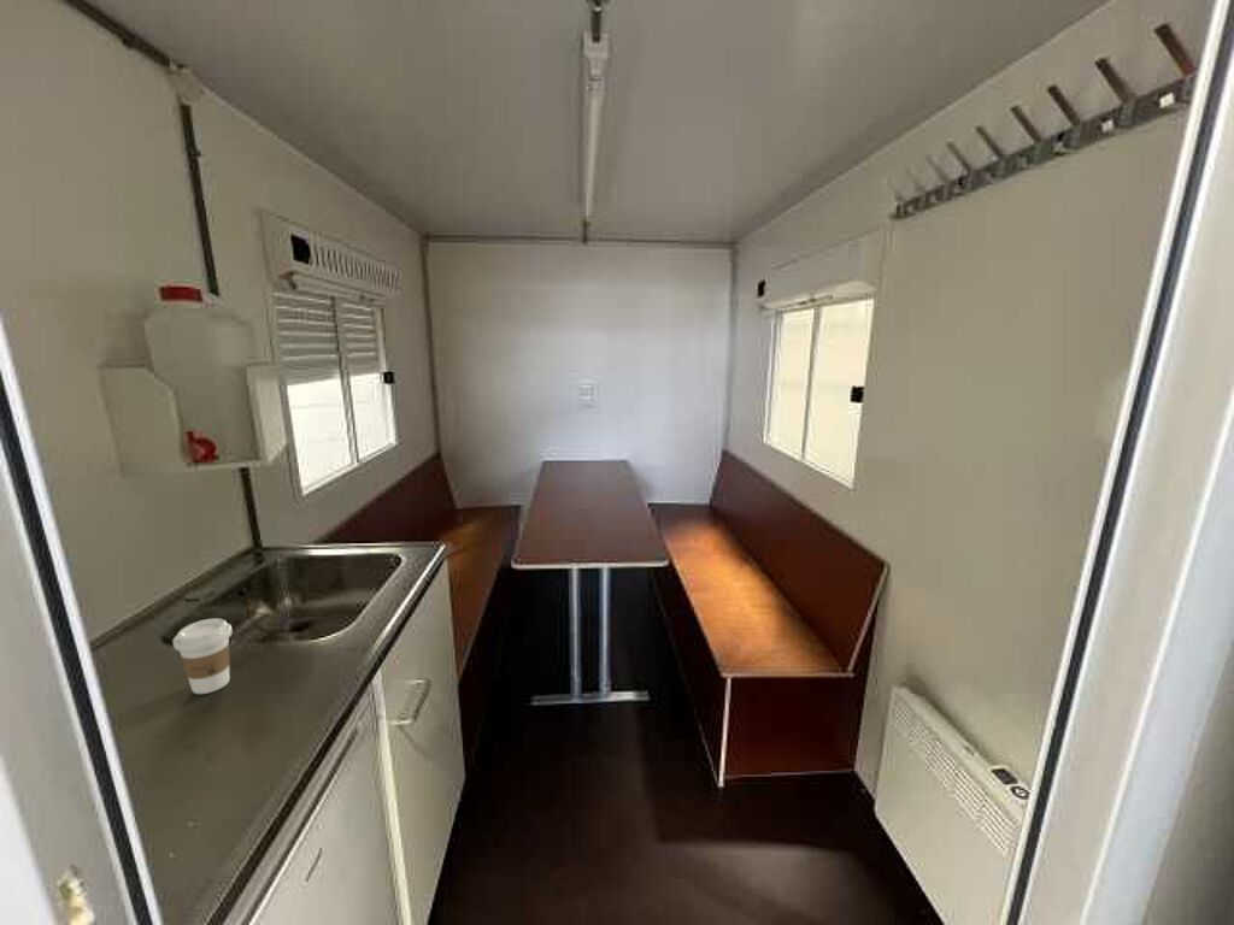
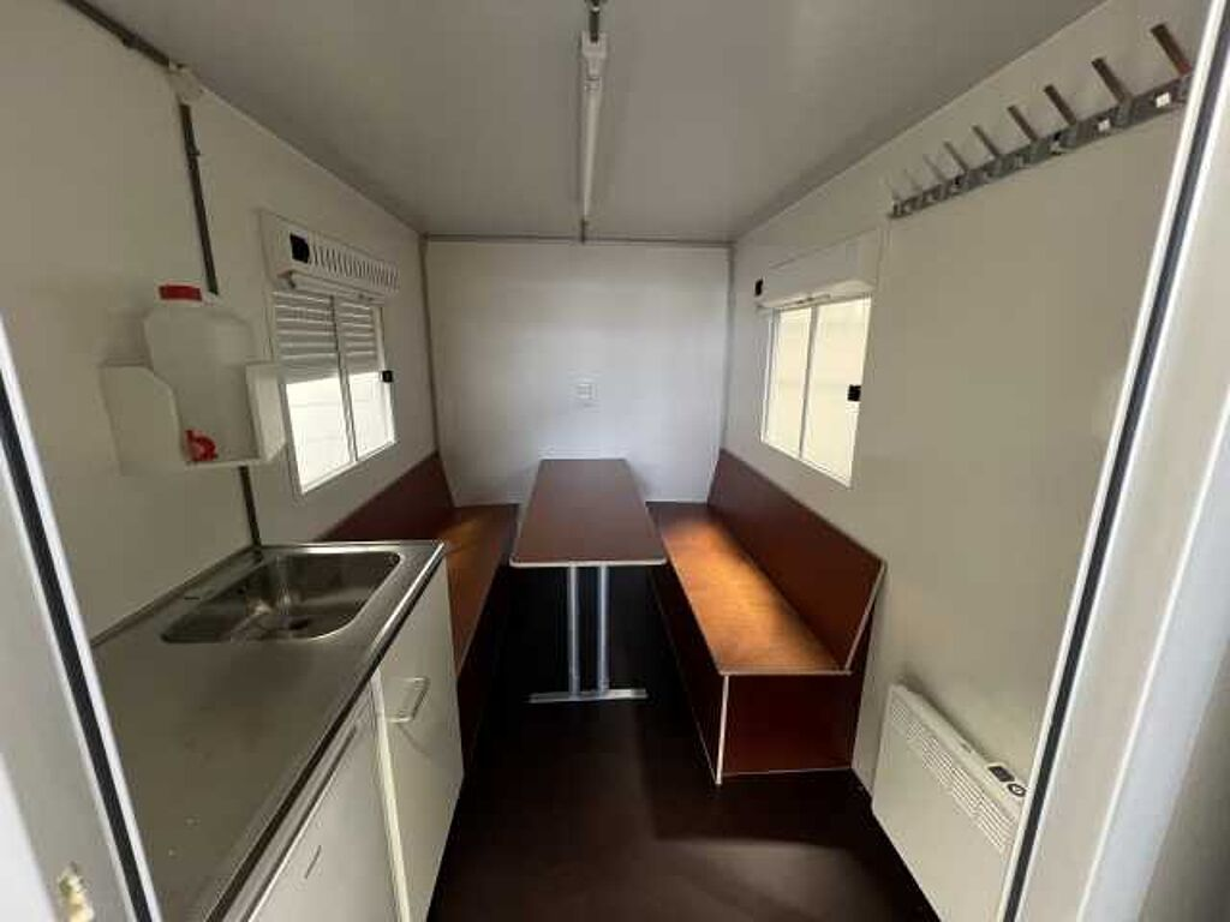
- coffee cup [171,618,234,695]
